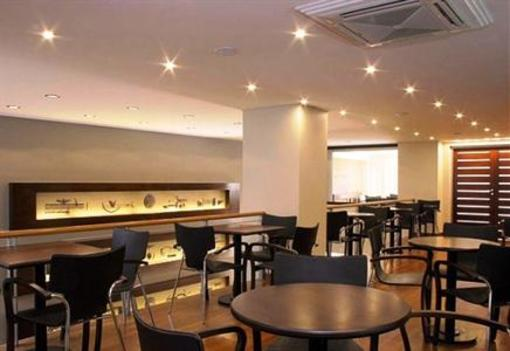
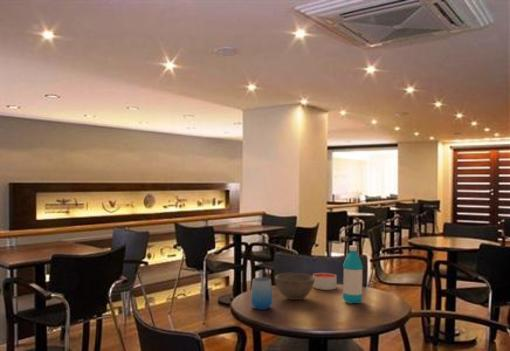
+ cup [250,276,274,311]
+ candle [312,272,338,291]
+ water bottle [342,245,364,304]
+ bowl [274,272,315,301]
